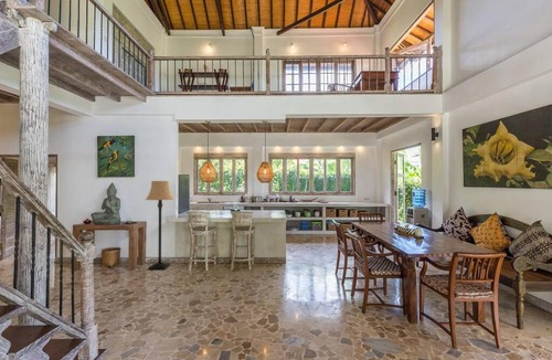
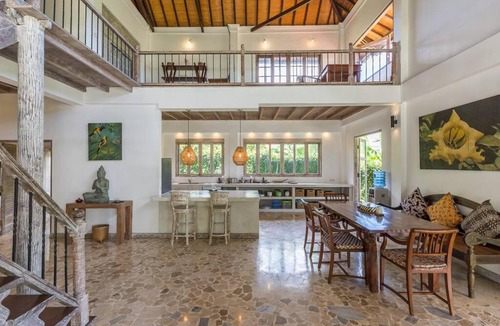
- lamp [145,180,174,271]
